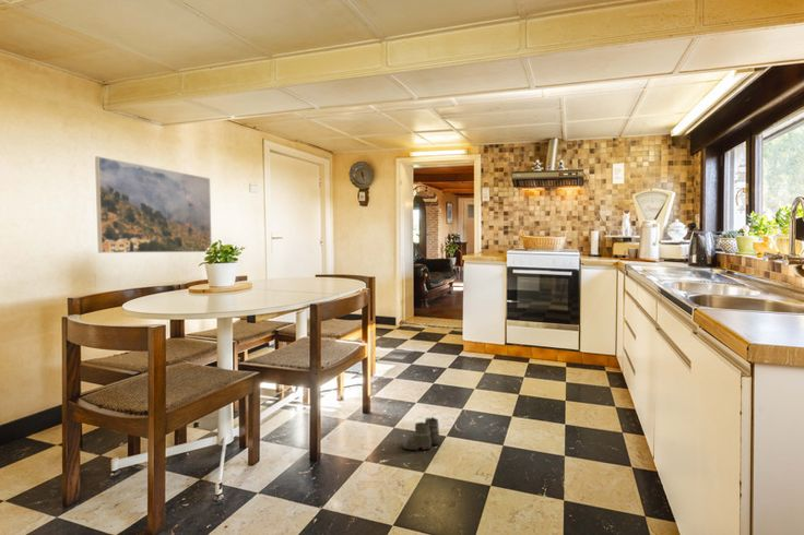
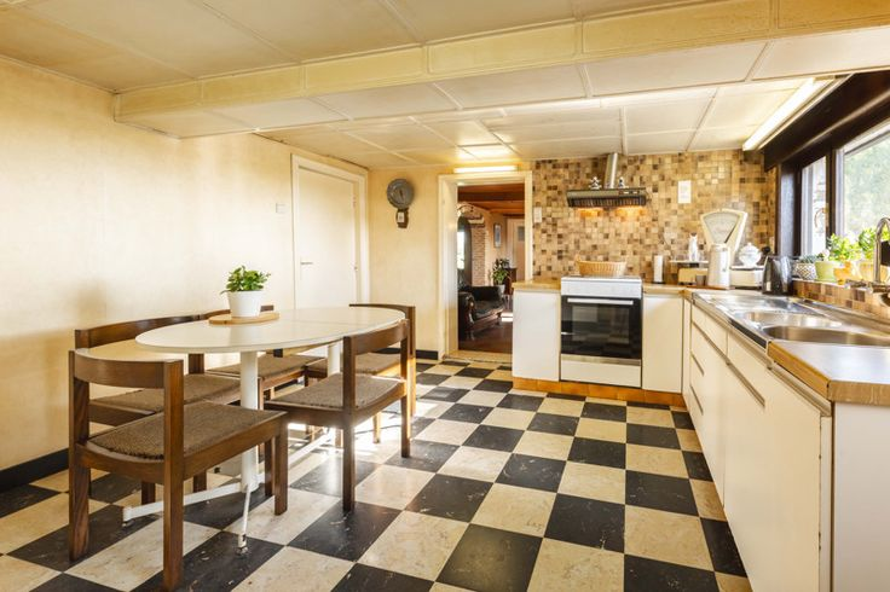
- boots [401,416,441,453]
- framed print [94,155,213,254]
